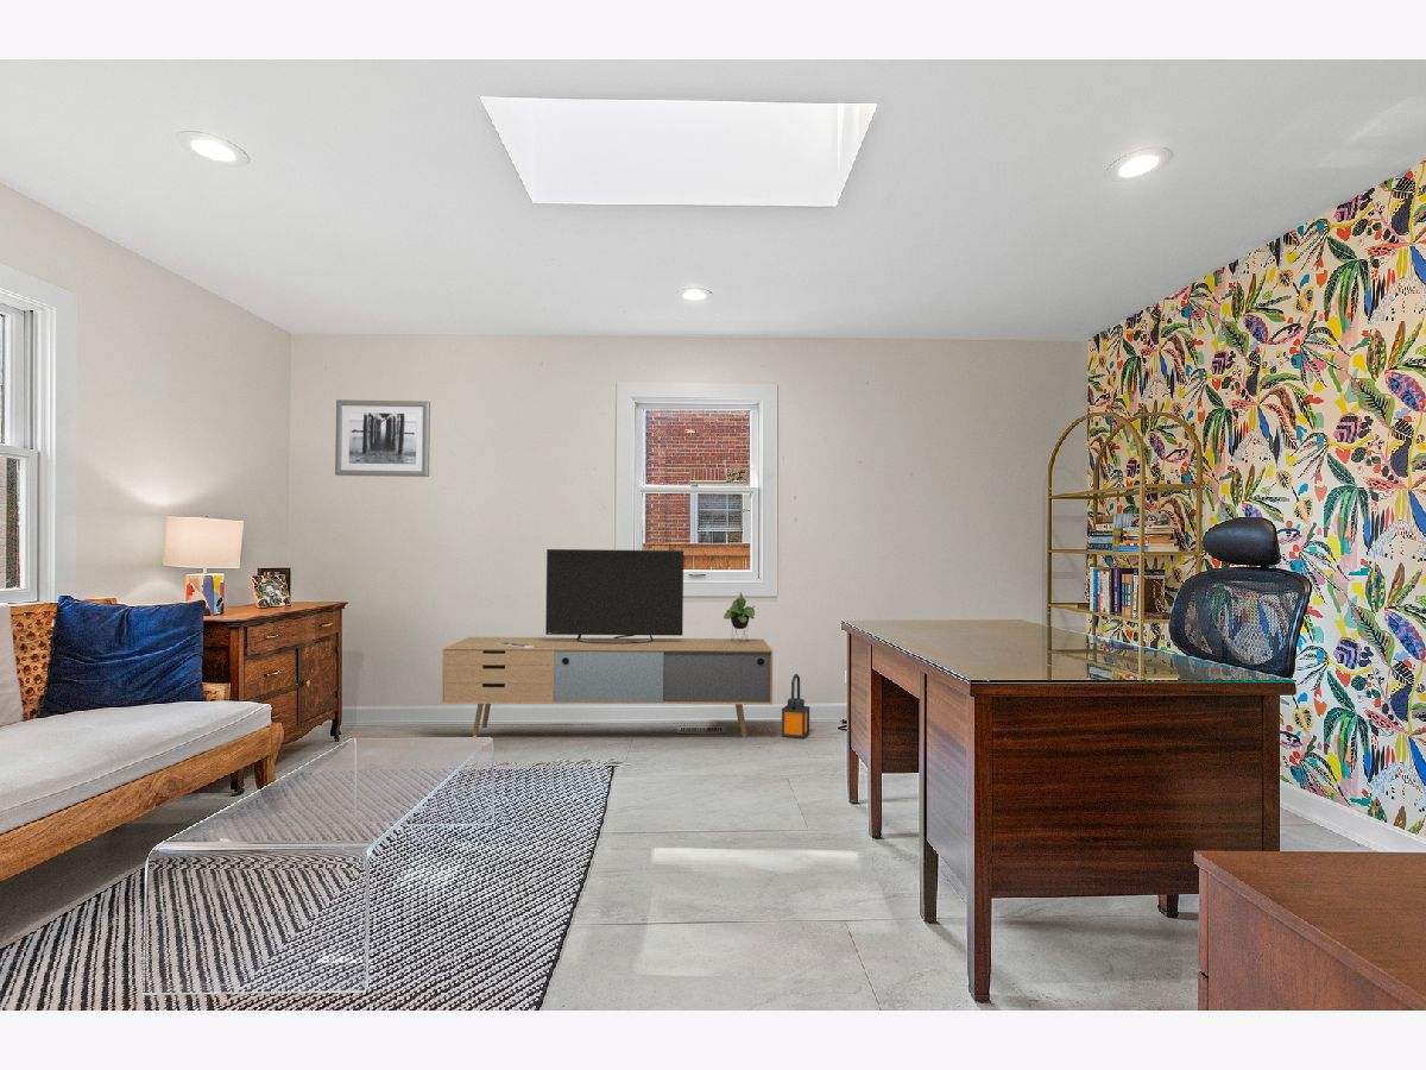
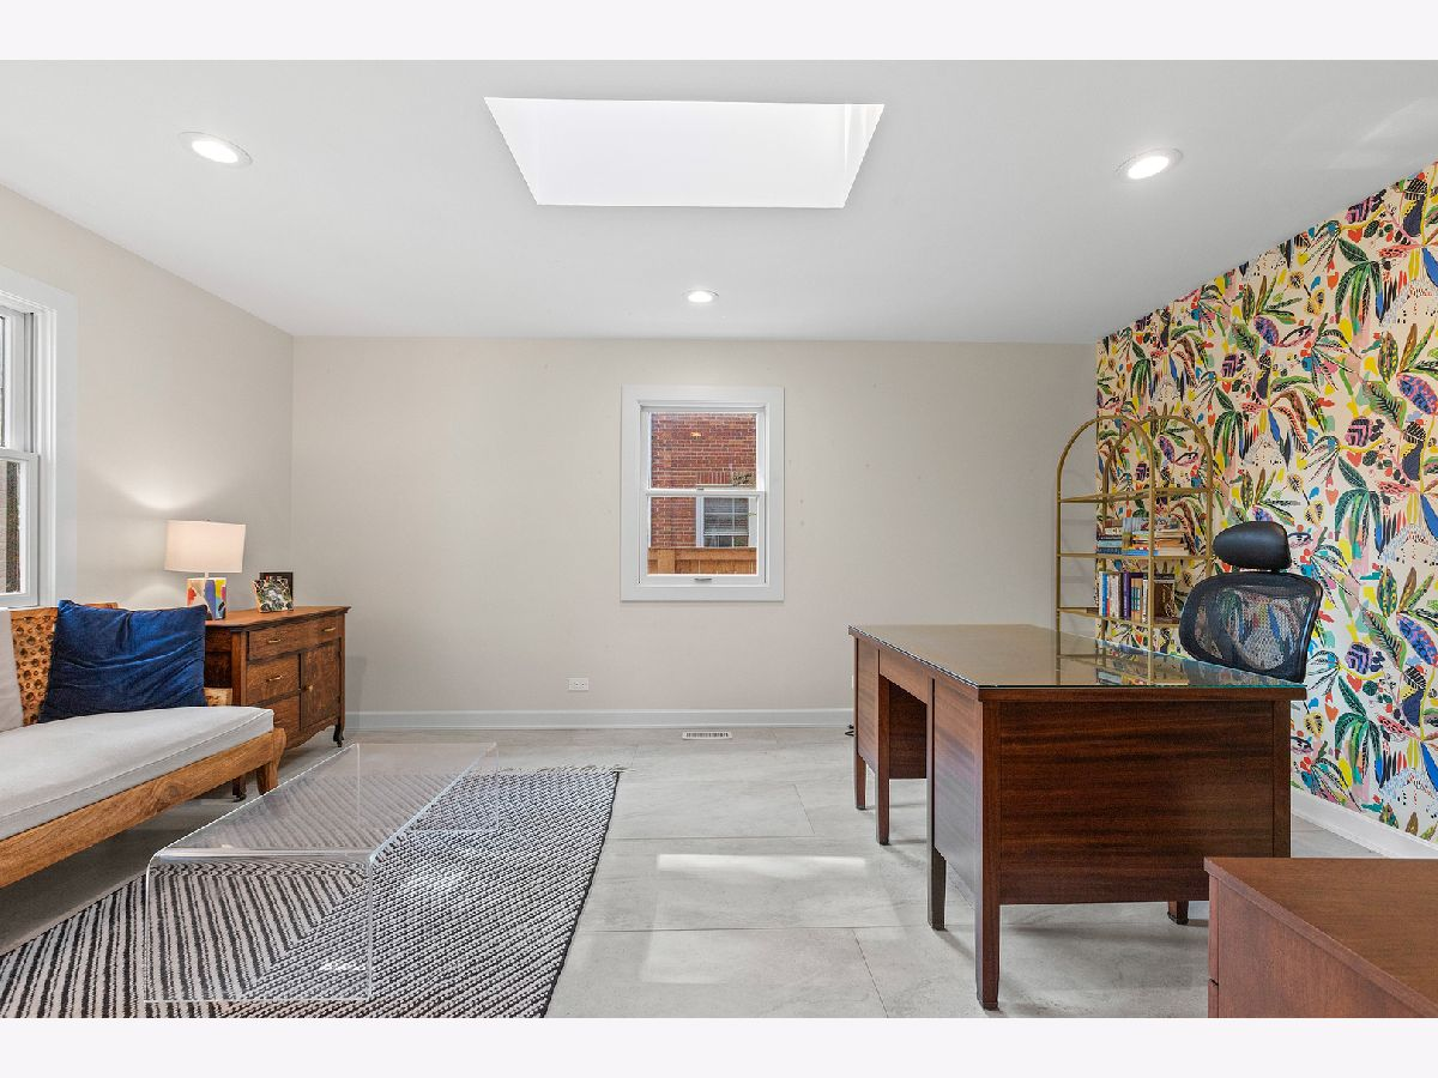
- lantern [781,673,810,739]
- media console [441,548,774,738]
- wall art [334,398,431,478]
